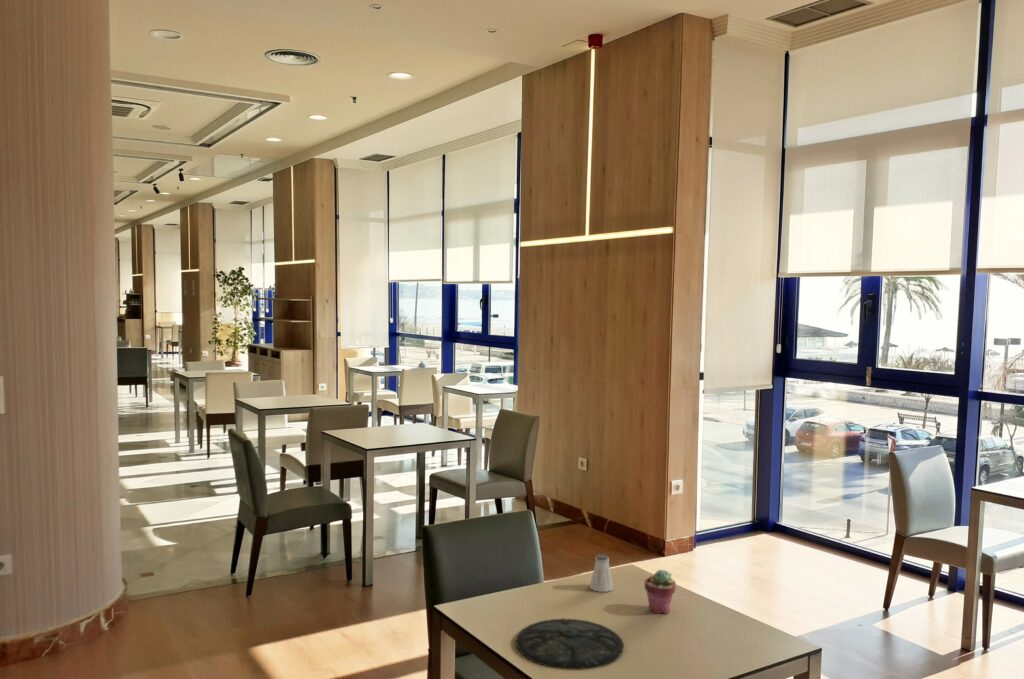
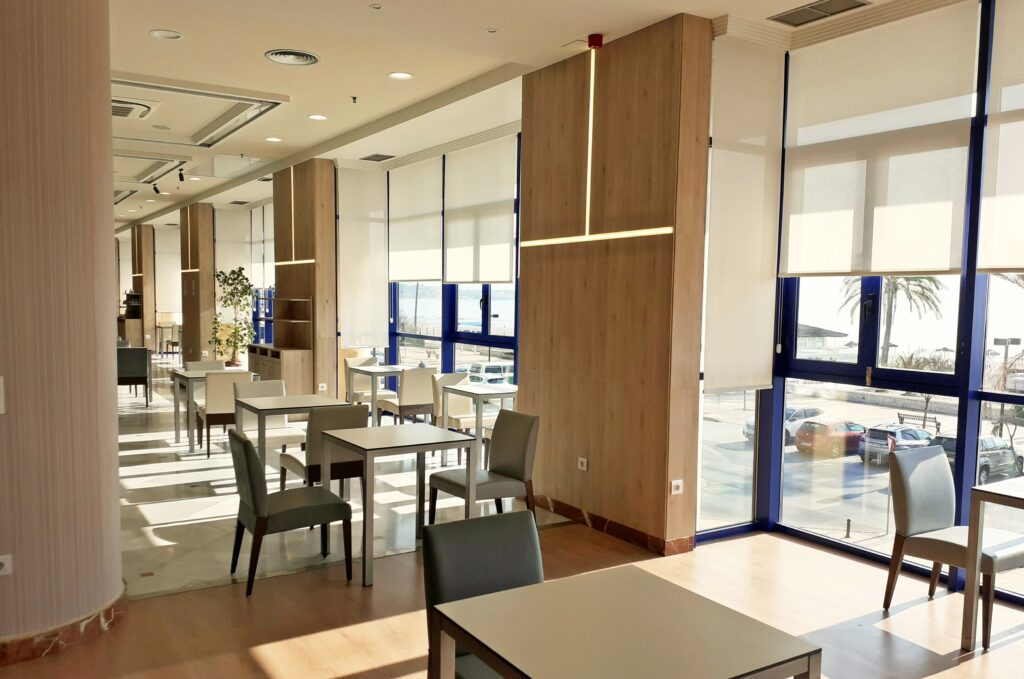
- plate [515,617,625,671]
- saltshaker [589,553,614,593]
- potted succulent [644,569,677,615]
